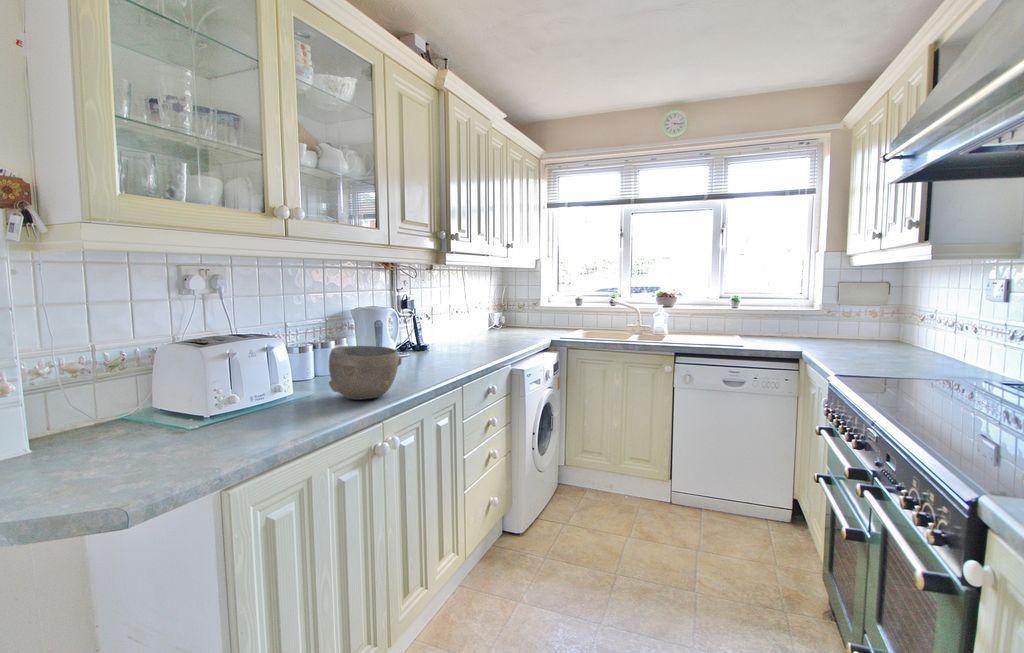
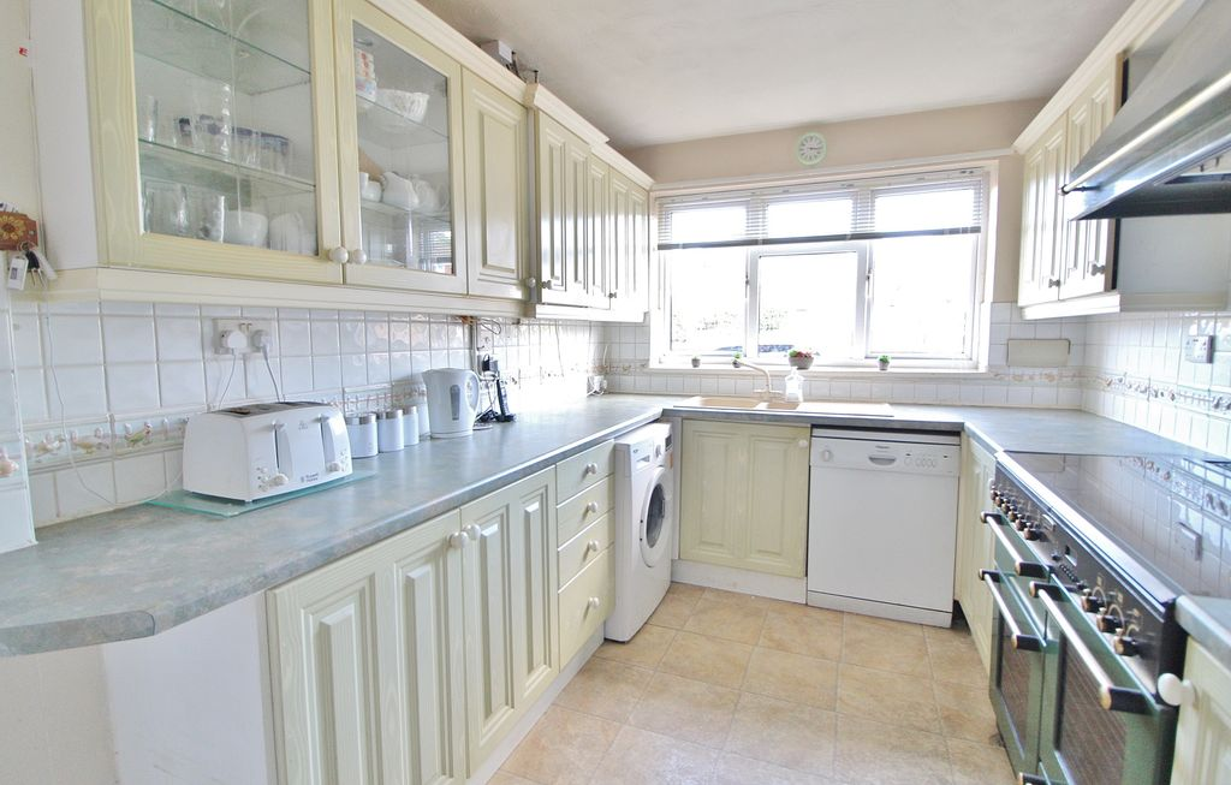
- bowl [328,345,403,401]
